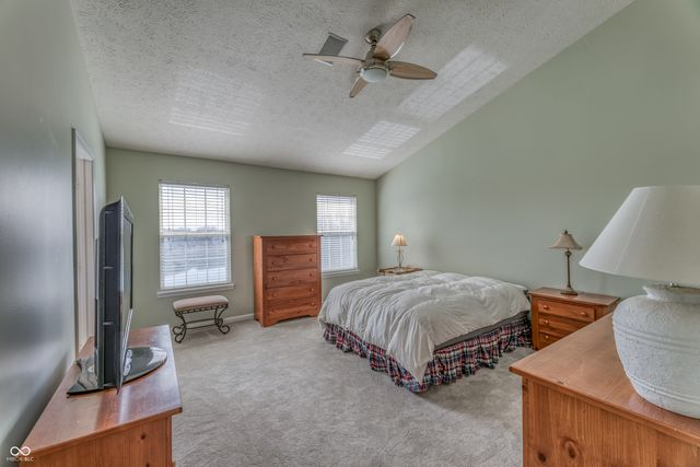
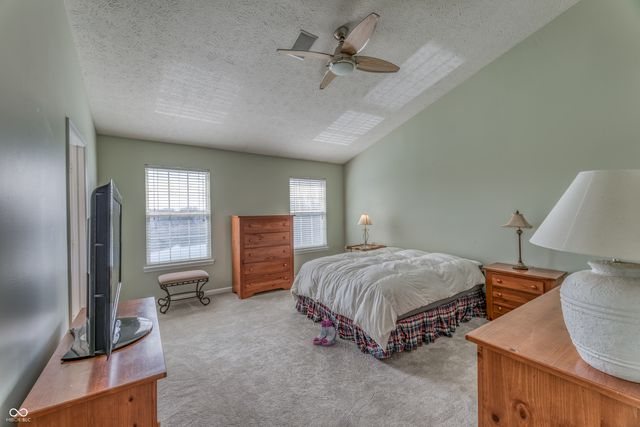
+ boots [312,320,338,346]
